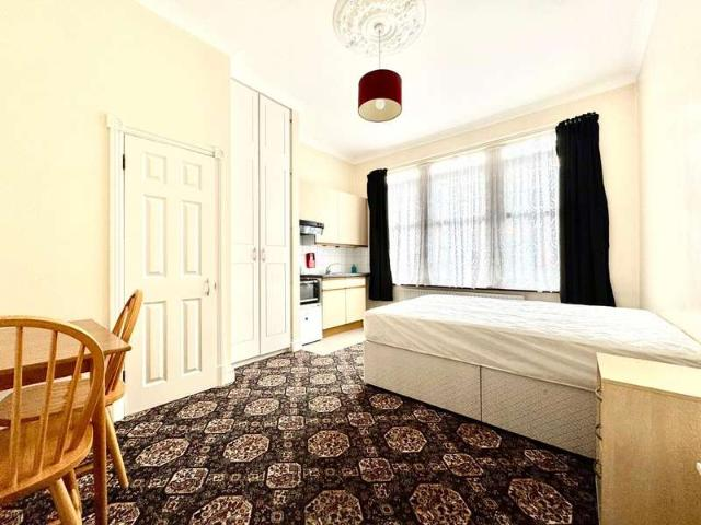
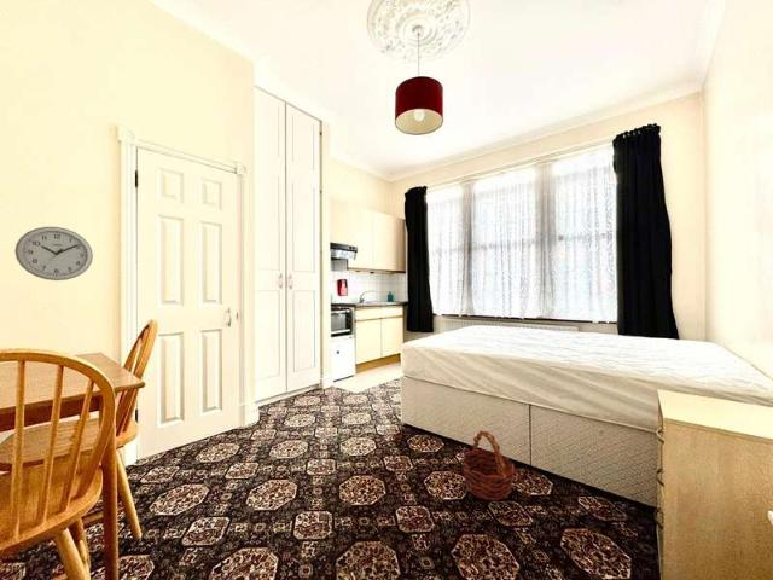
+ basket [460,429,516,501]
+ wall clock [13,226,94,282]
